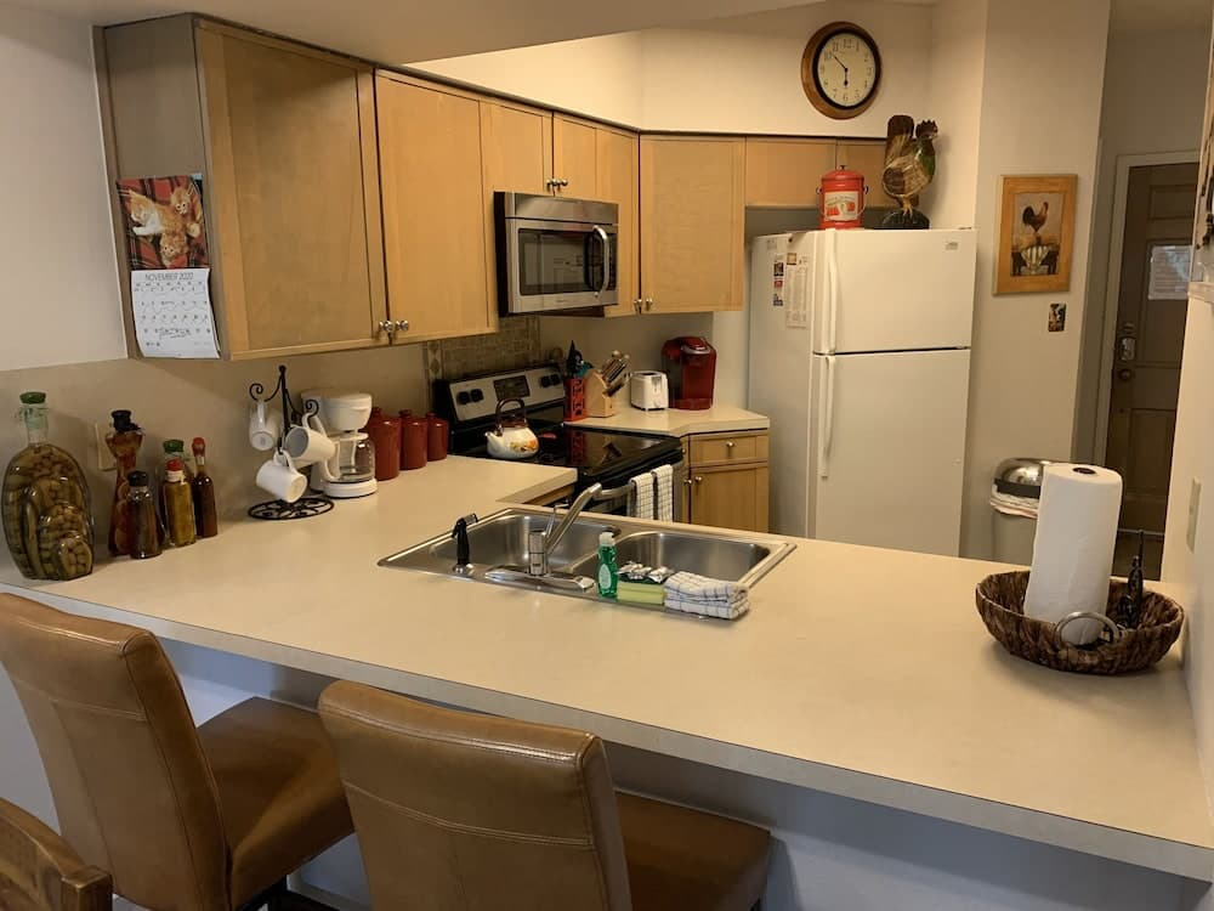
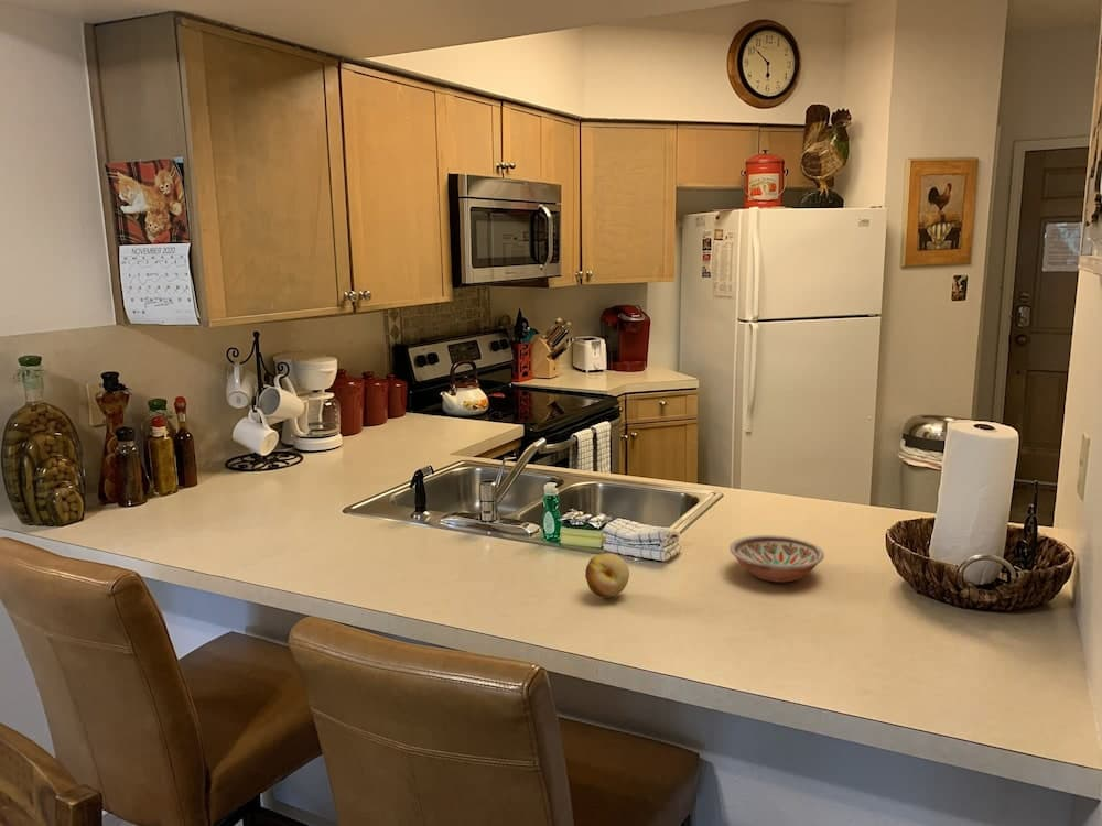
+ bowl [728,534,825,584]
+ fruit [584,552,630,599]
